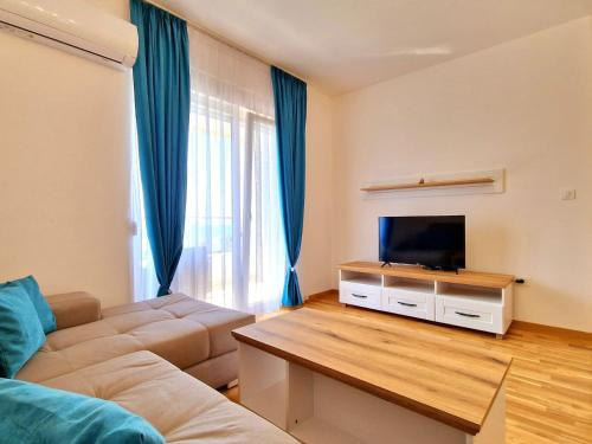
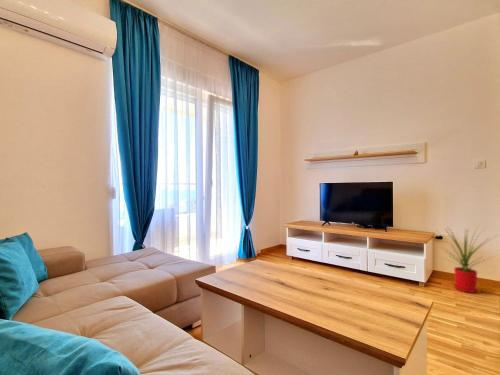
+ house plant [437,226,500,294]
